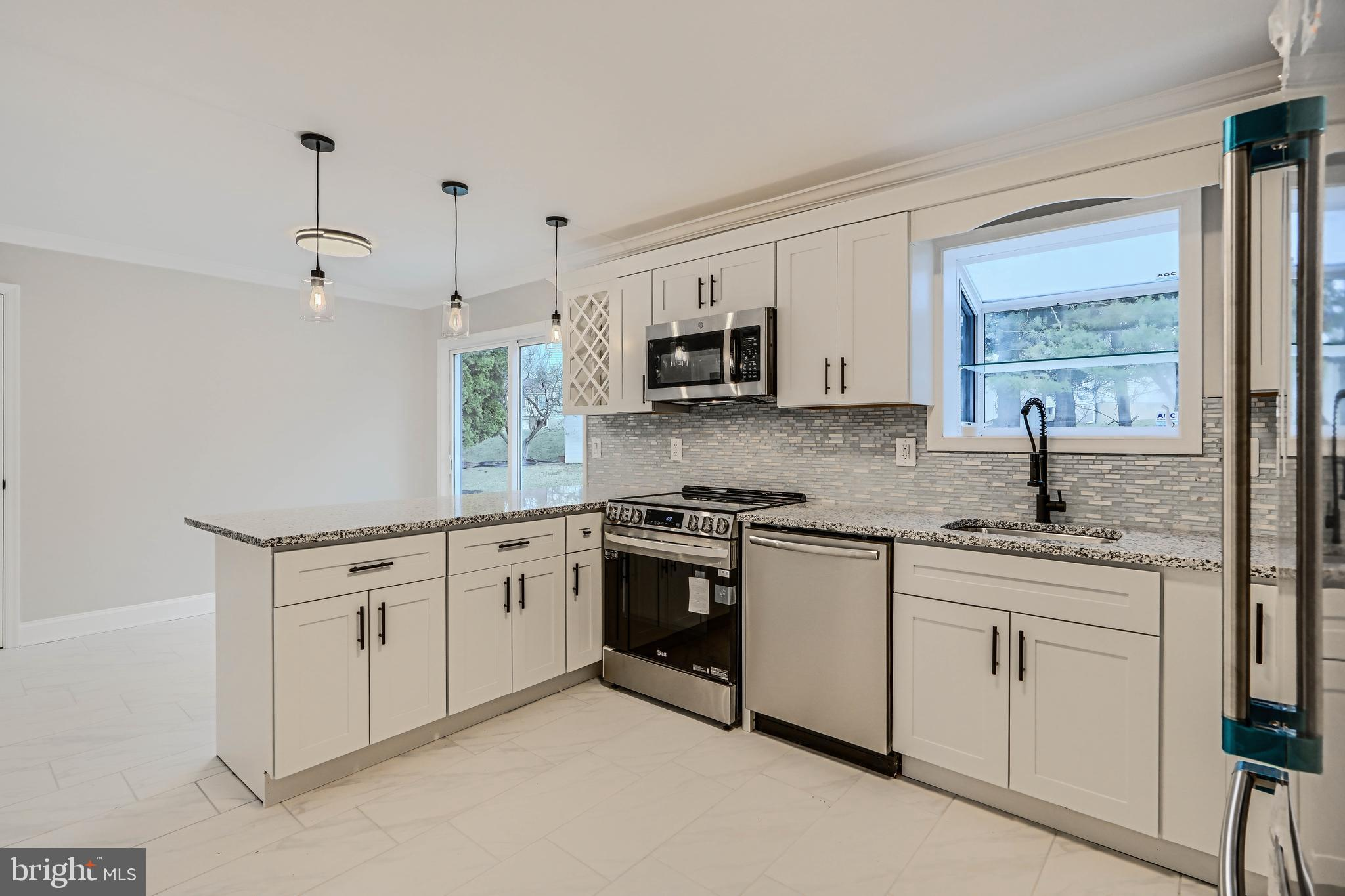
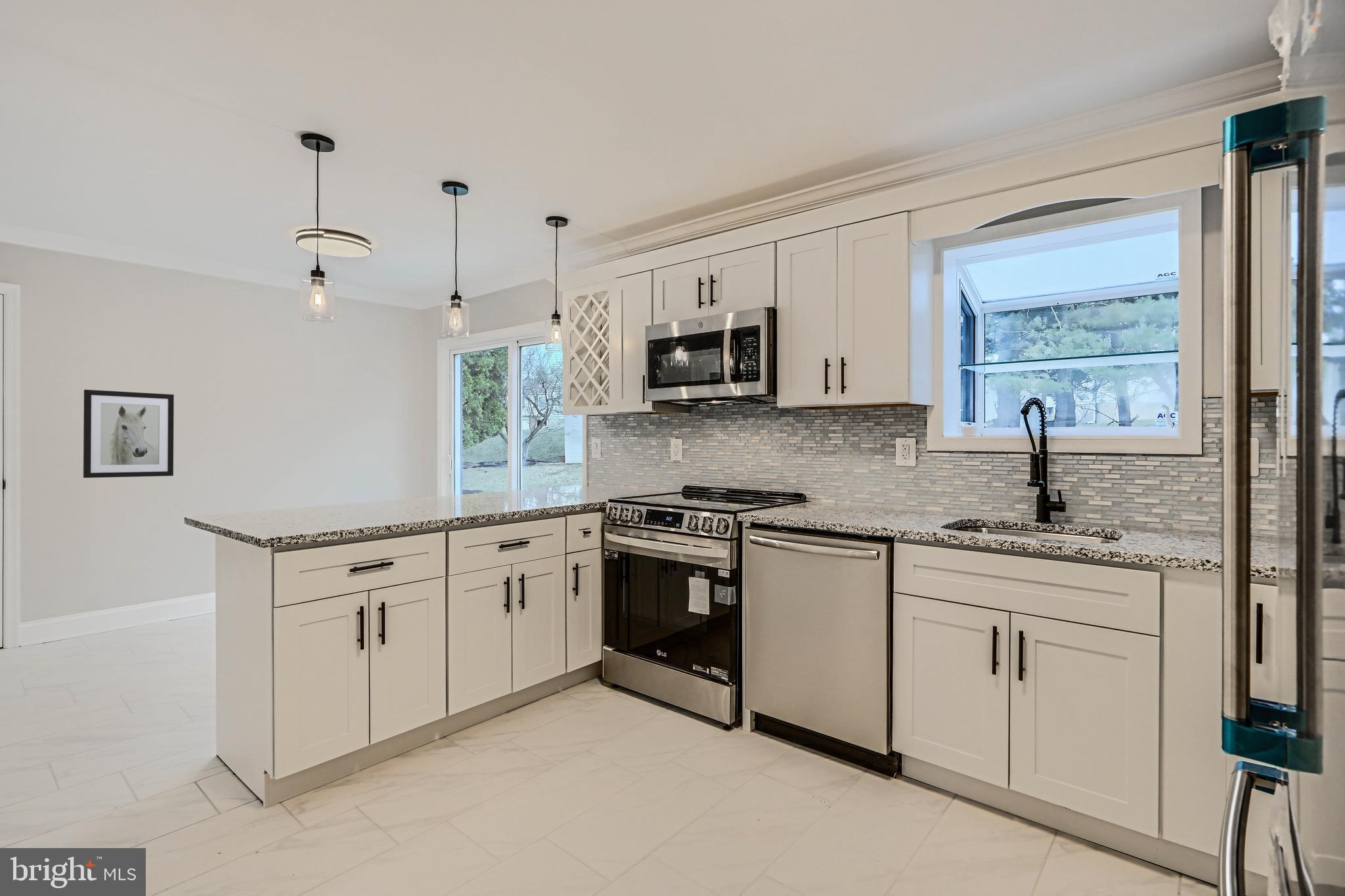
+ wall art [83,389,175,479]
